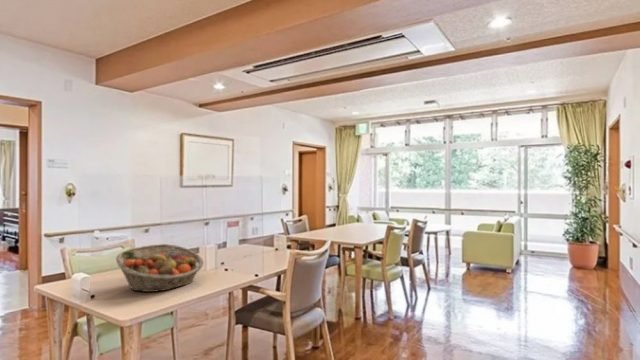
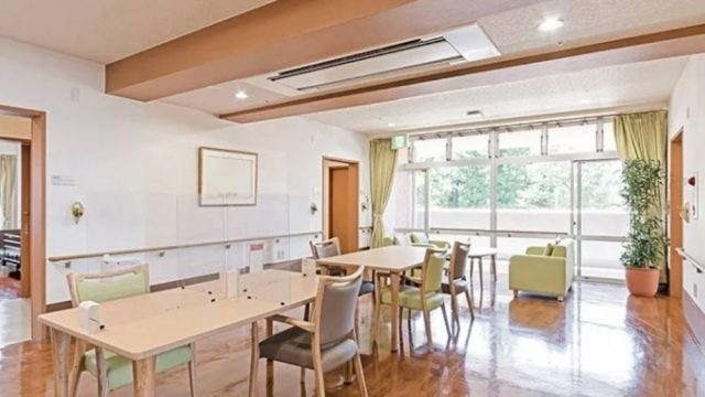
- fruit basket [115,243,205,293]
